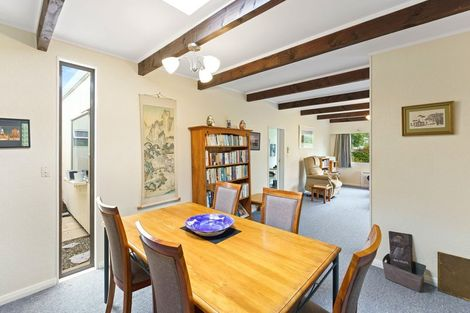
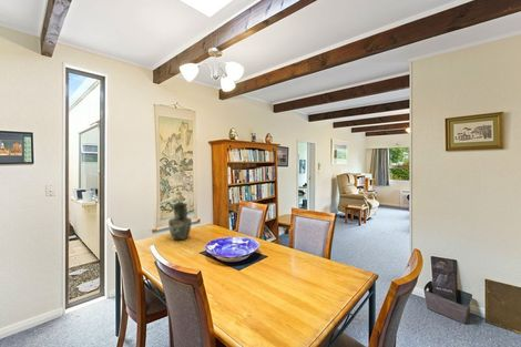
+ pitcher [167,202,193,241]
